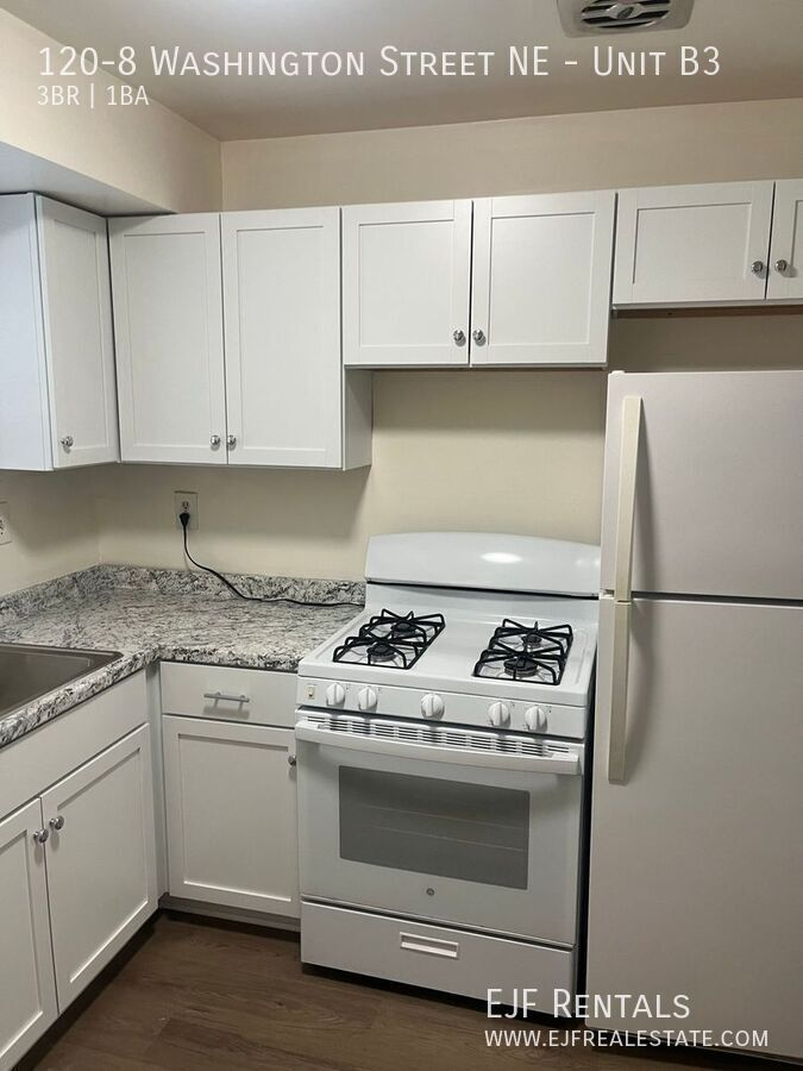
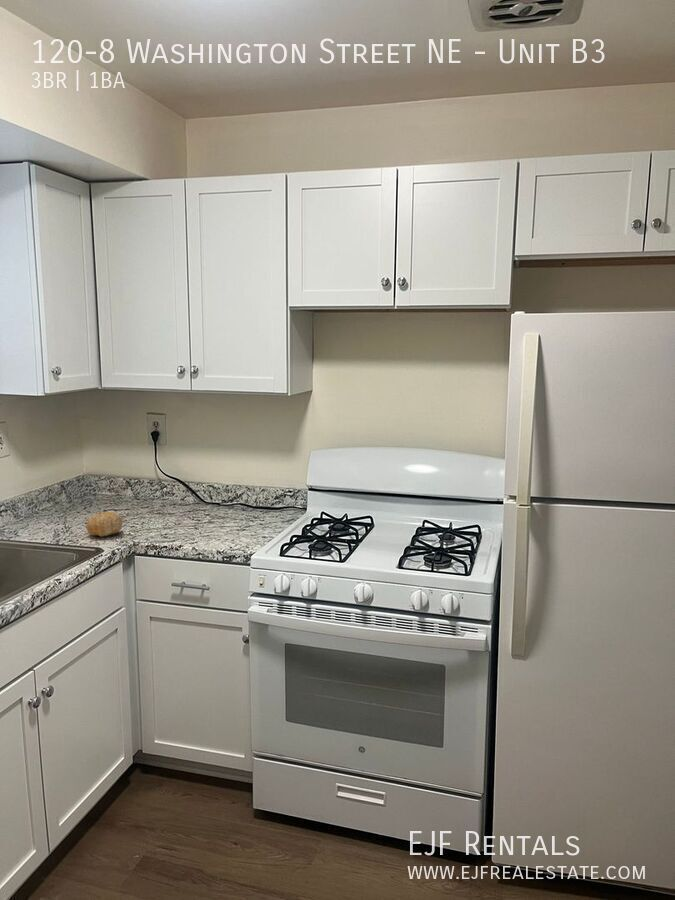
+ fruit [85,511,123,538]
